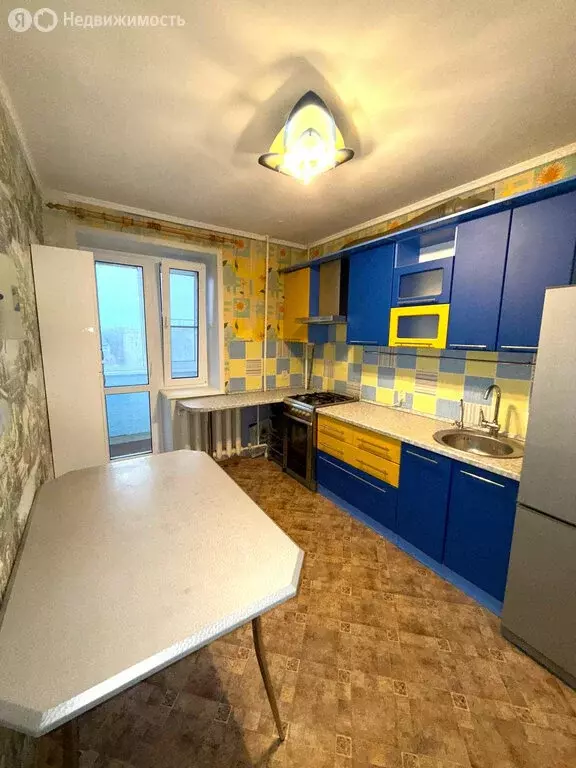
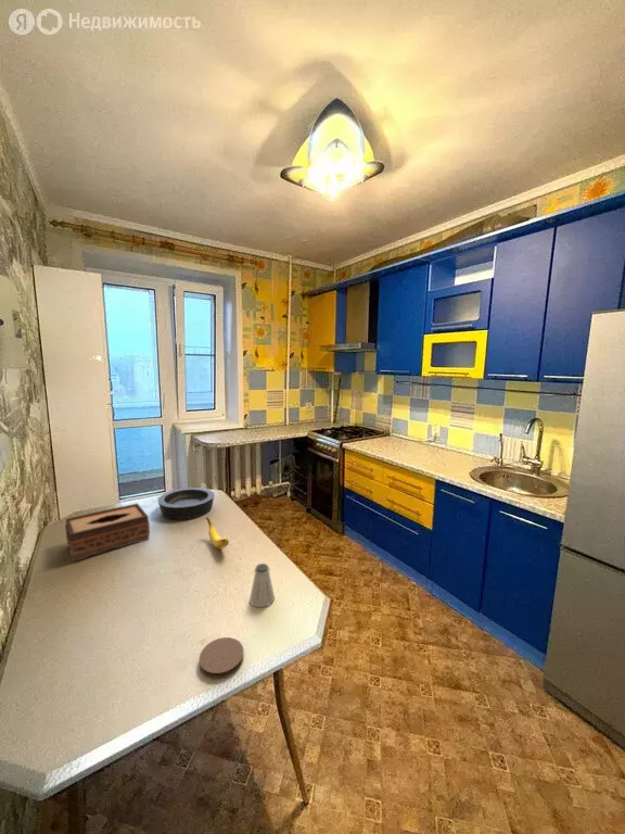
+ bowl [156,486,216,520]
+ banana [205,517,230,551]
+ coaster [199,636,244,680]
+ saltshaker [248,563,276,608]
+ tissue box [64,502,151,563]
